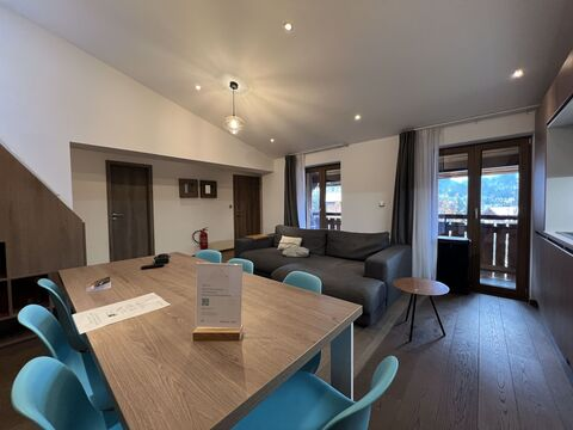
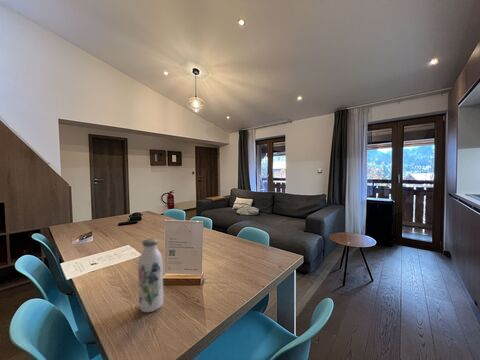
+ water bottle [137,237,164,313]
